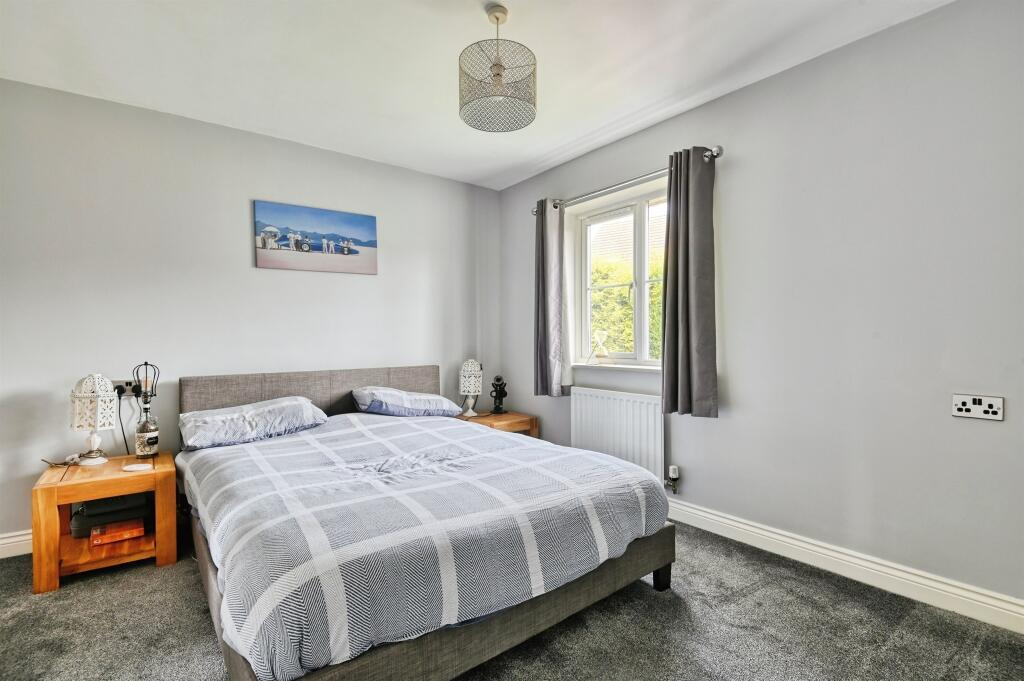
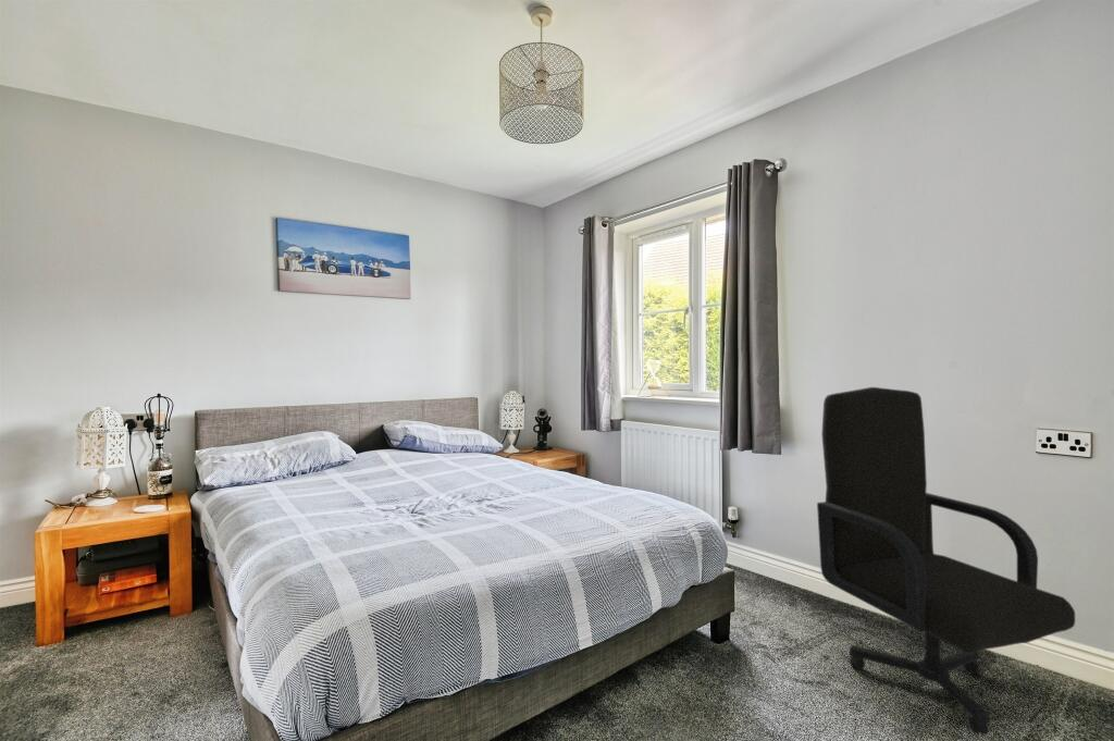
+ chair [816,386,1076,734]
